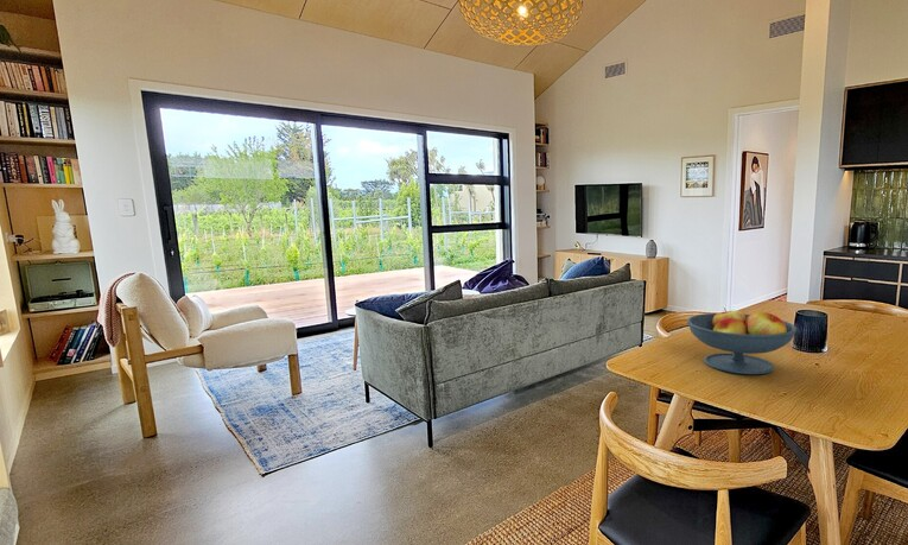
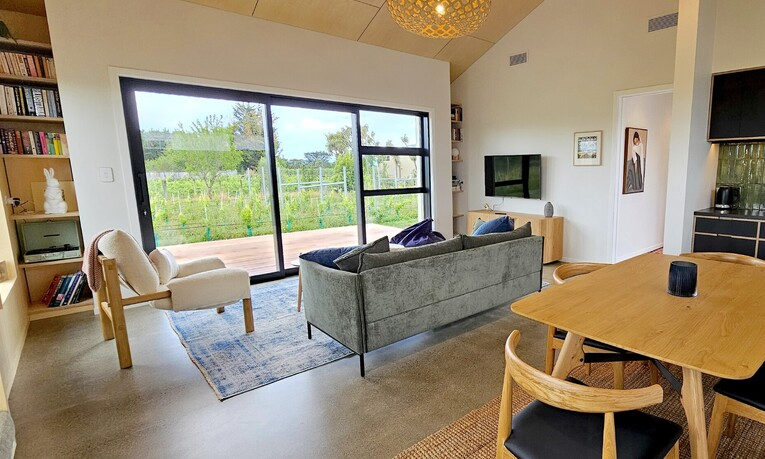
- fruit bowl [686,308,798,375]
